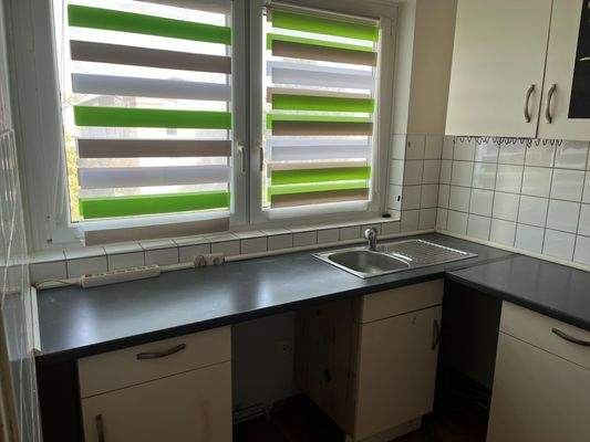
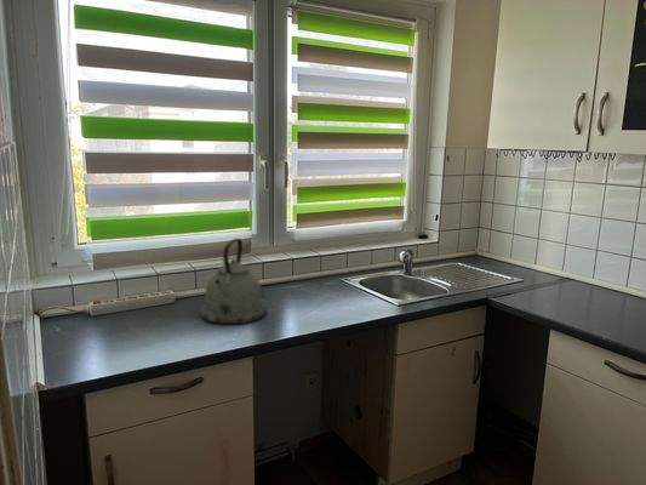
+ kettle [199,238,268,325]
